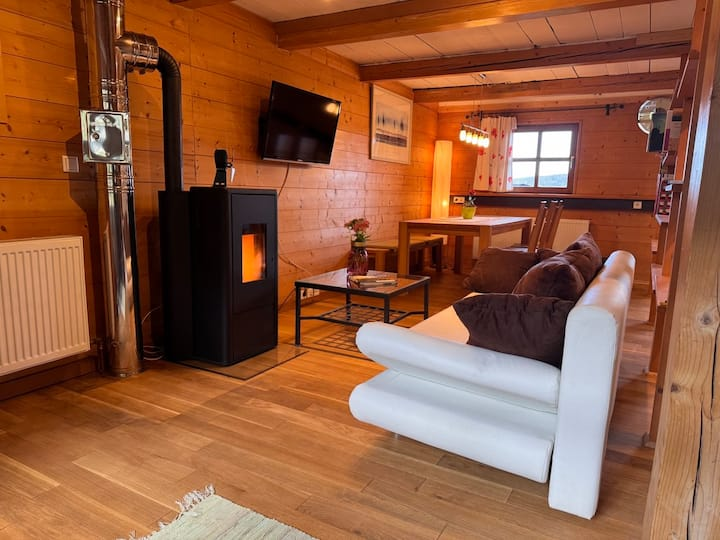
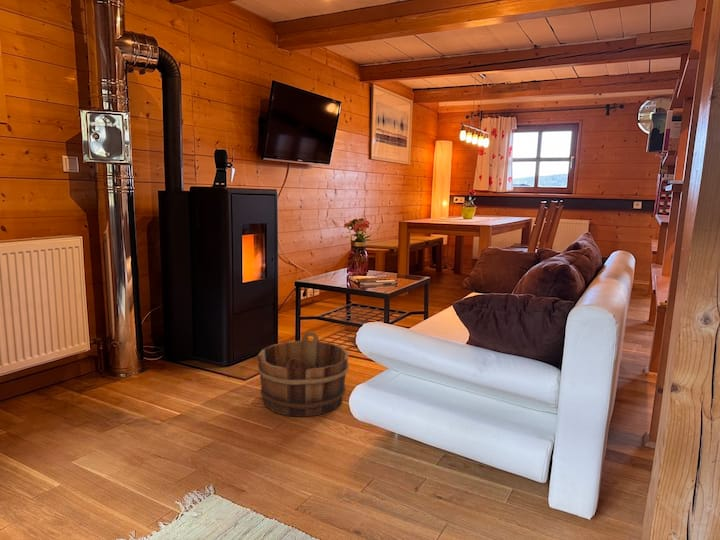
+ wooden bucket [257,331,350,418]
